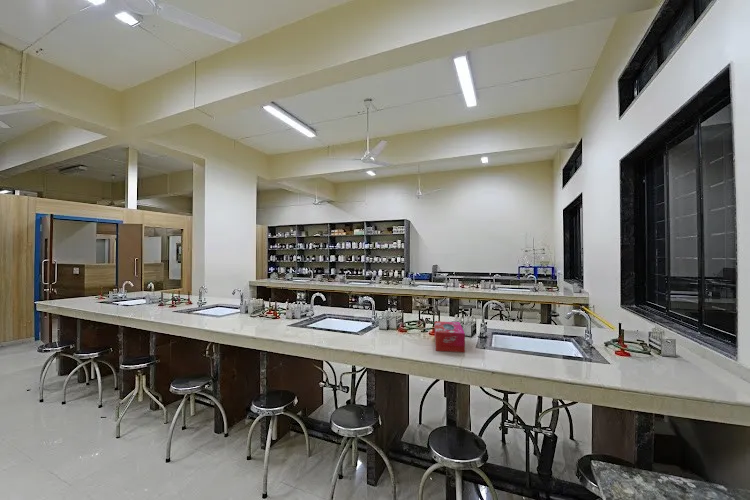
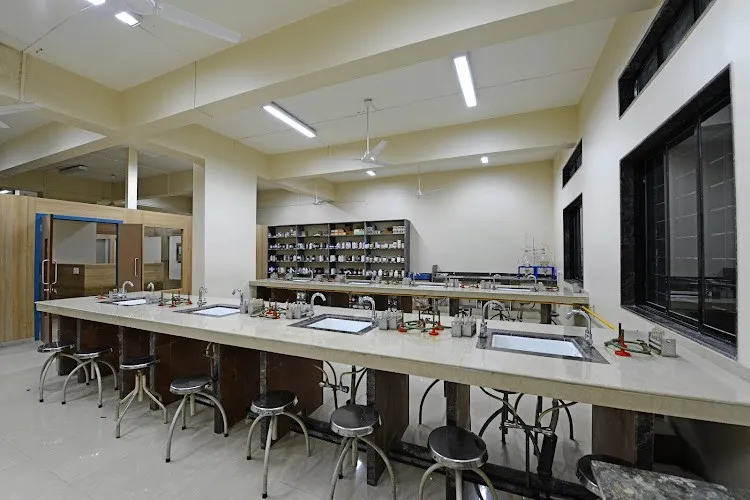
- tissue box [434,320,466,353]
